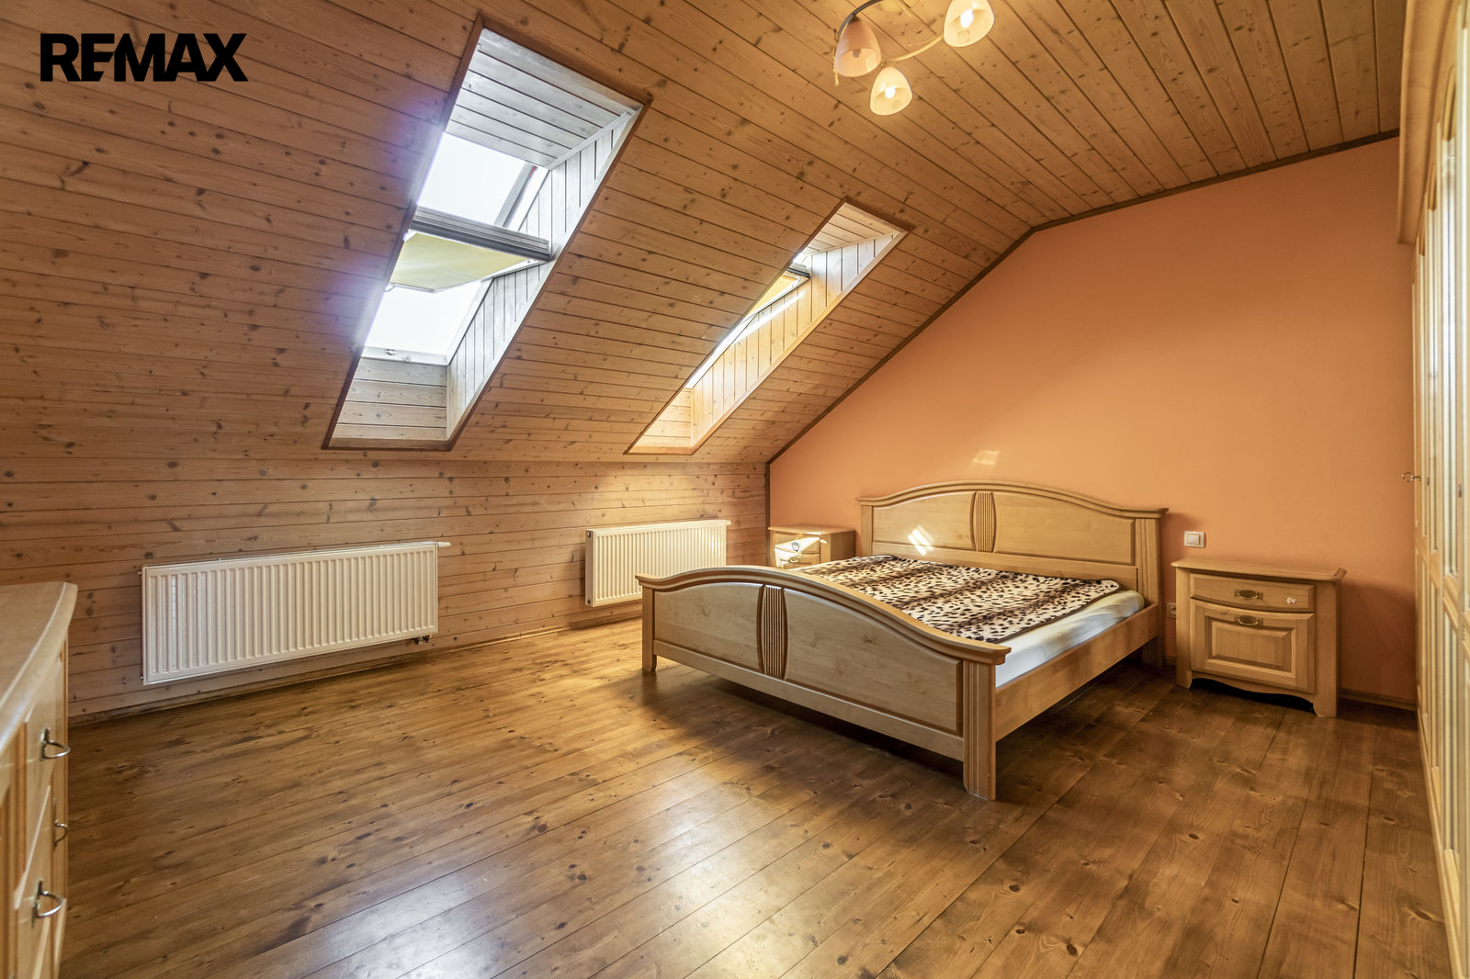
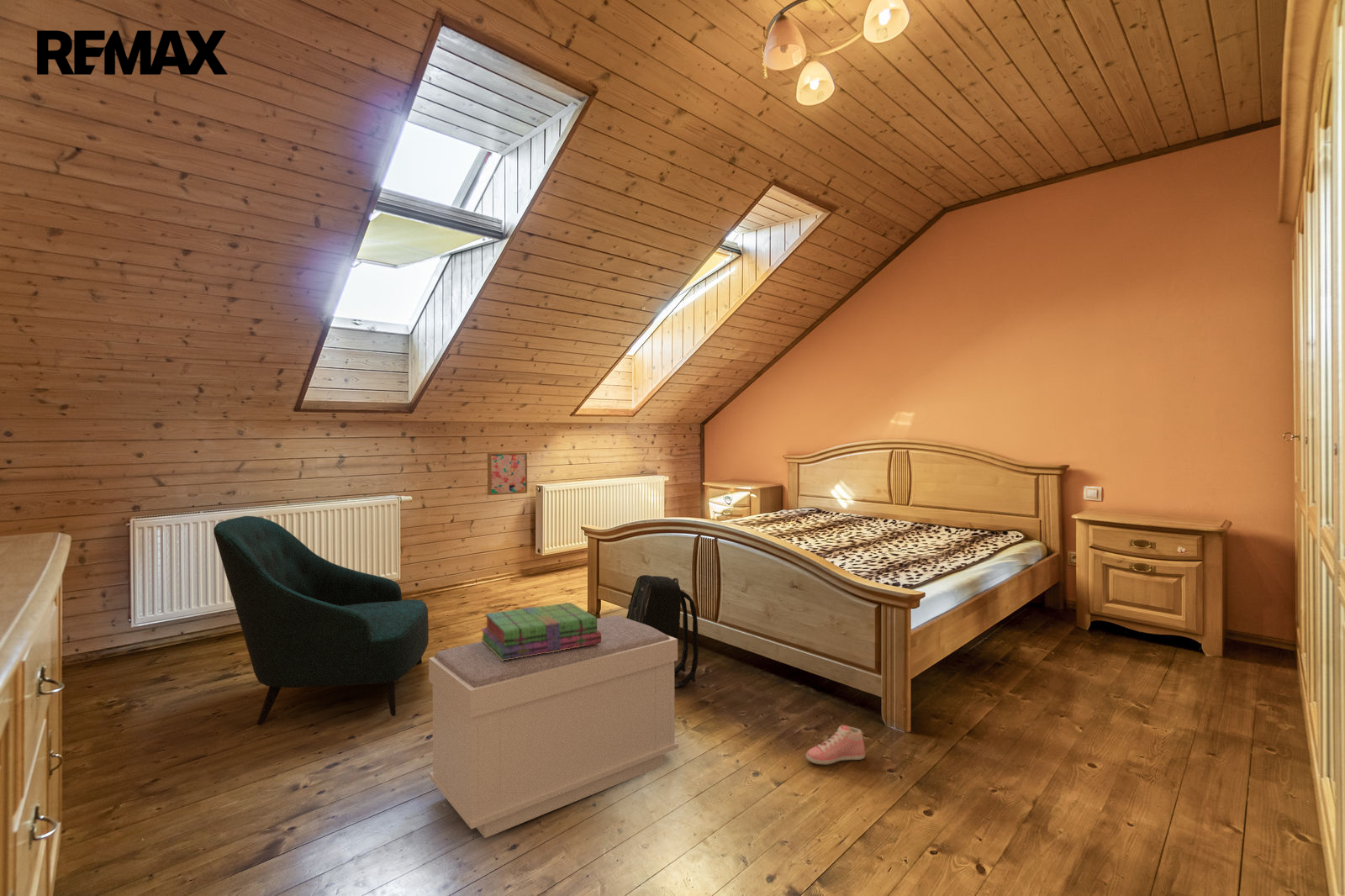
+ bench [428,614,679,839]
+ stack of books [480,602,601,661]
+ backpack [626,574,699,688]
+ armchair [213,515,430,726]
+ wall art [487,452,528,496]
+ sneaker [805,724,866,765]
